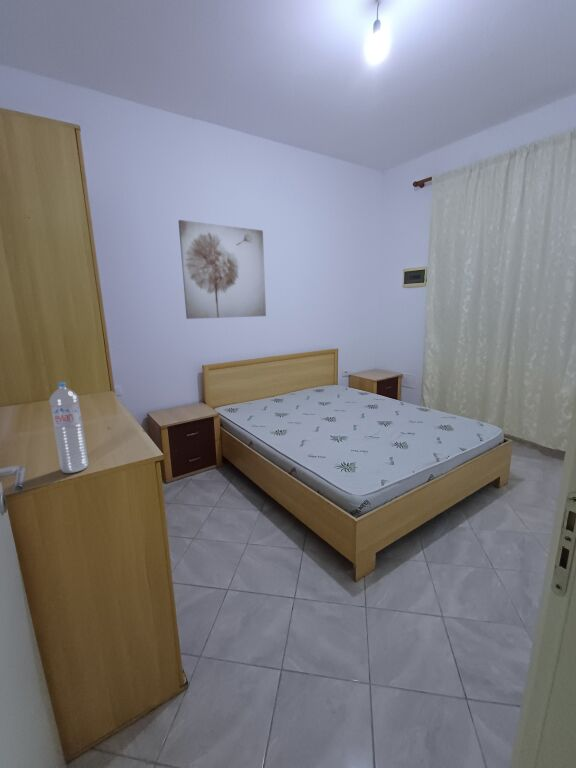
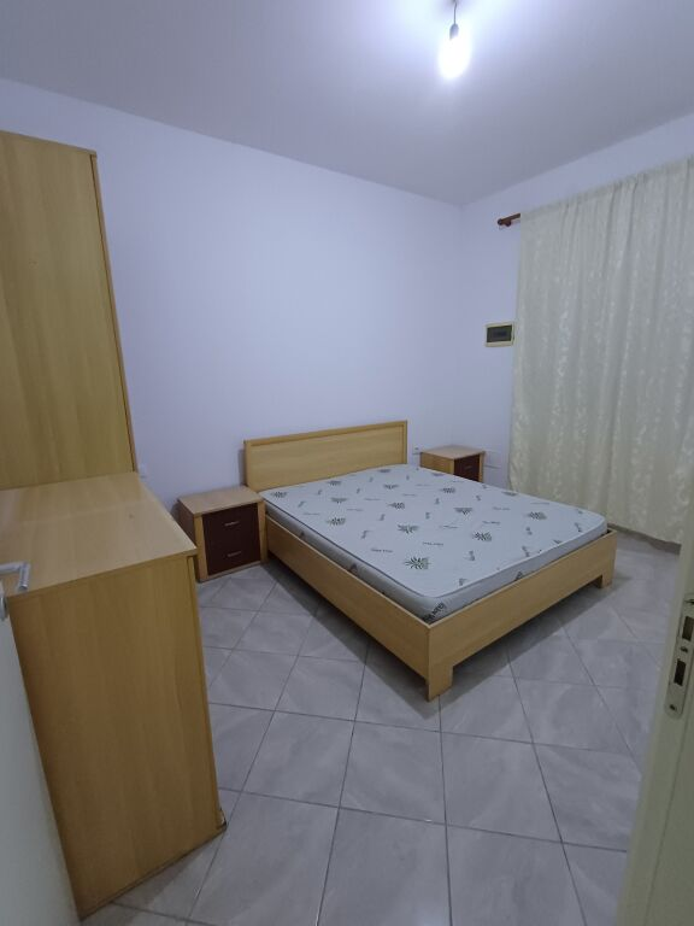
- water bottle [48,381,89,474]
- wall art [178,219,267,320]
